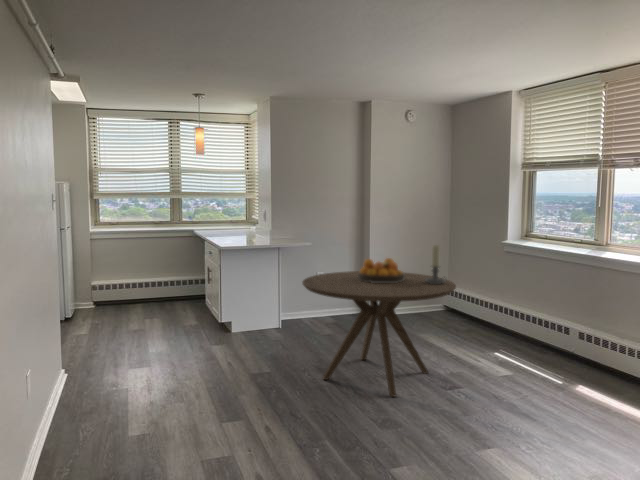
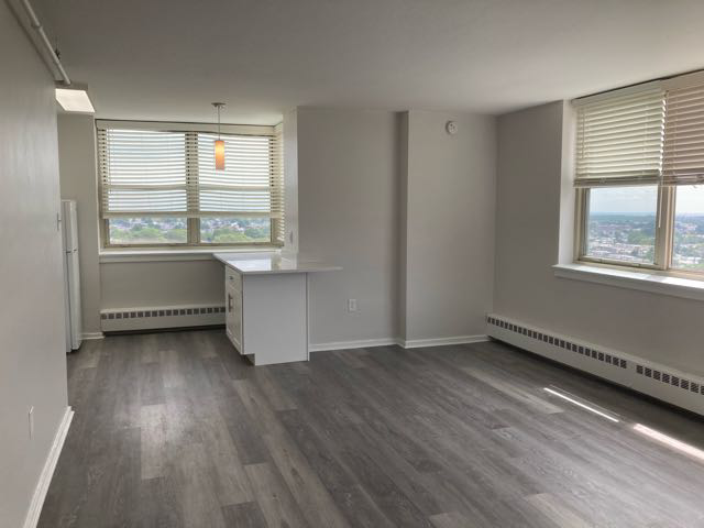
- fruit bowl [358,257,406,283]
- candle holder [425,244,448,284]
- dining table [301,270,457,398]
